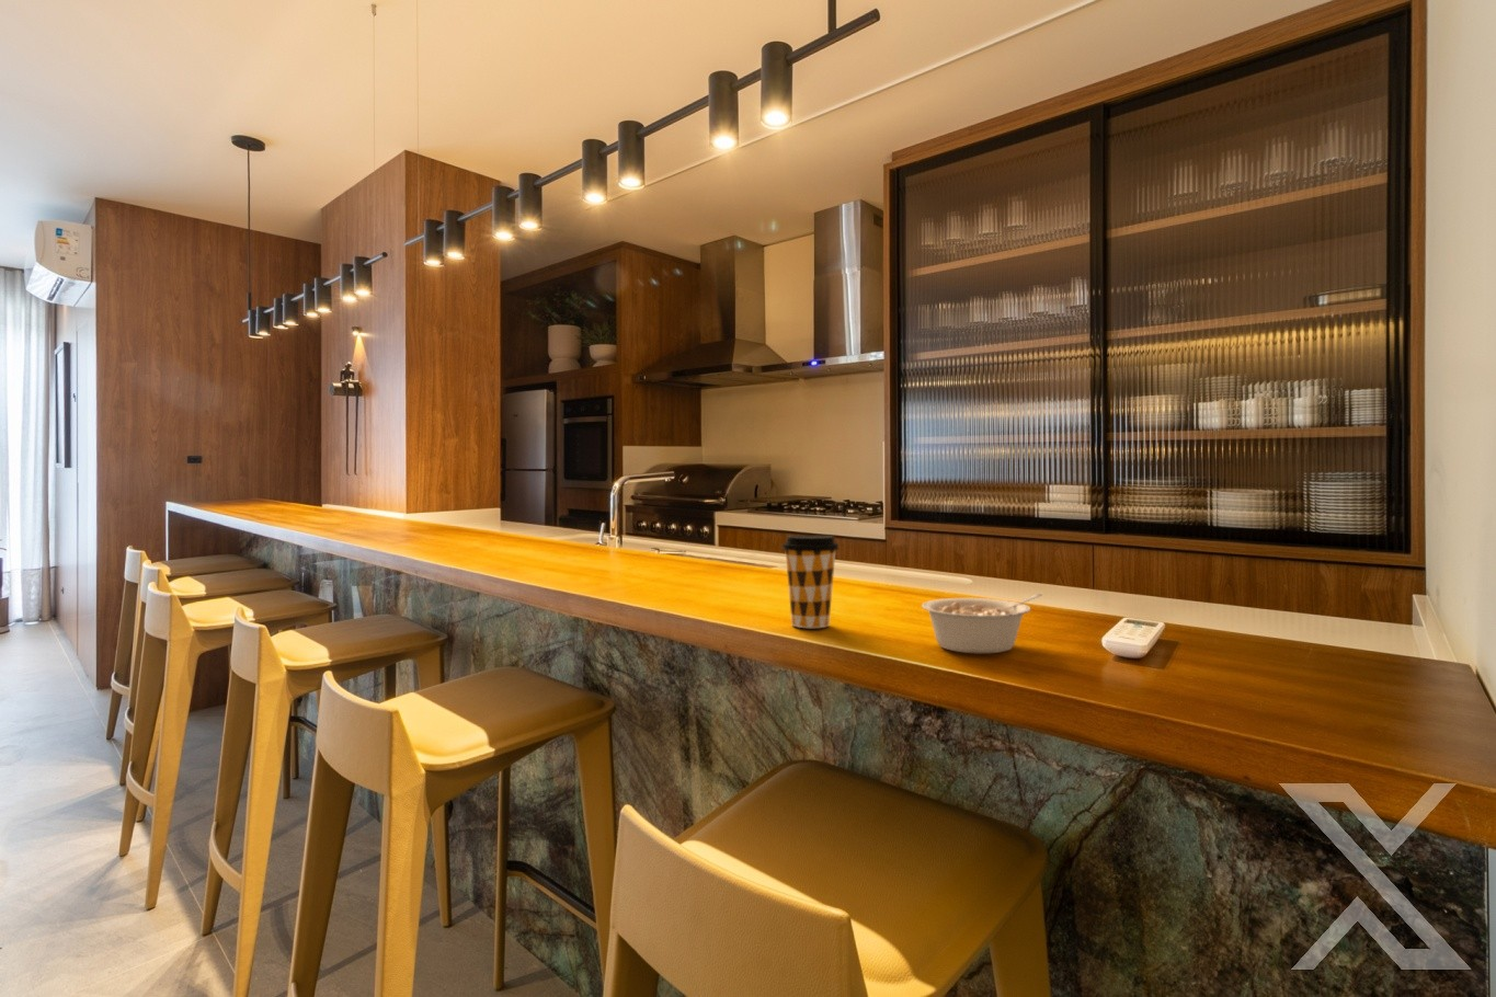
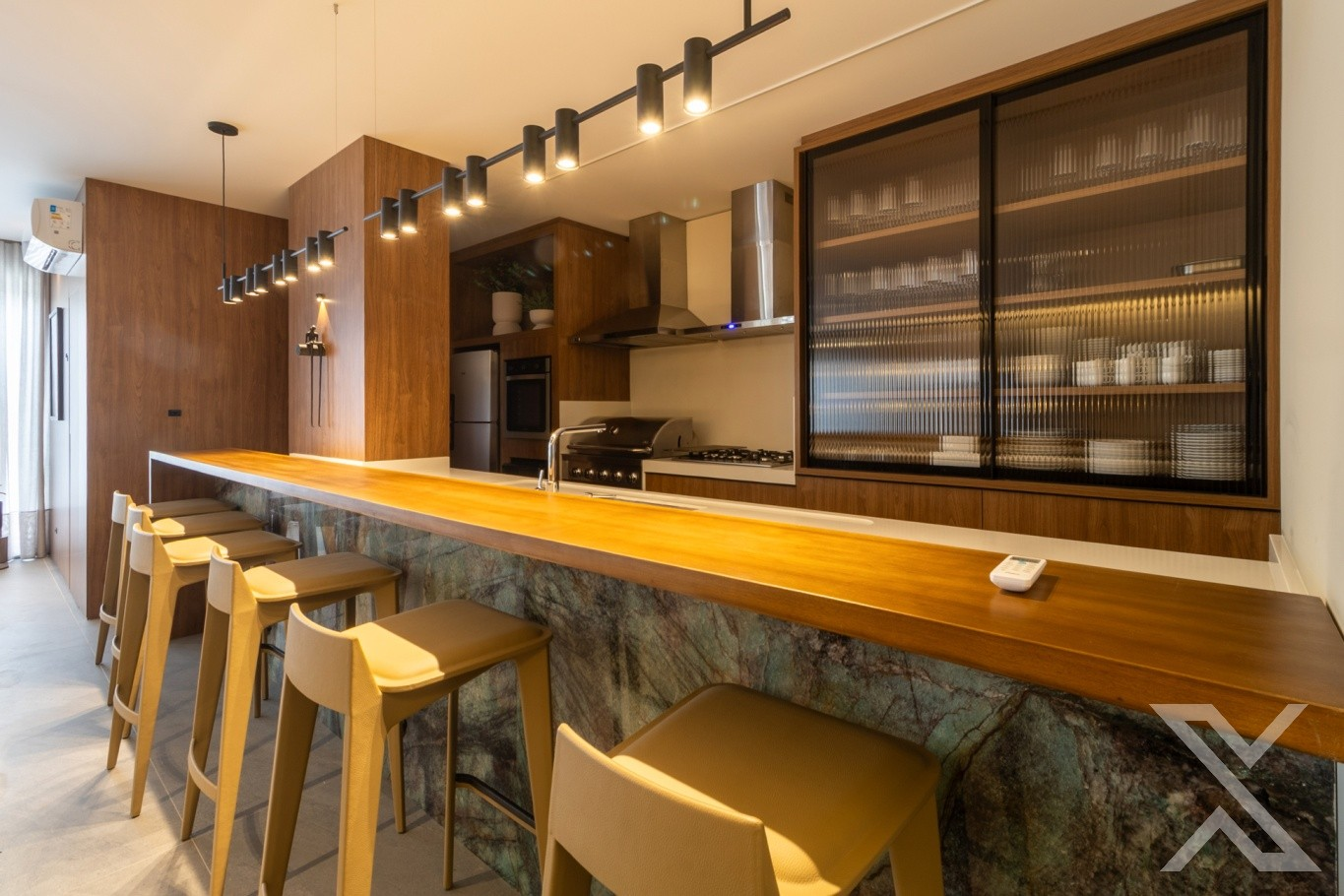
- coffee cup [780,534,839,629]
- legume [921,593,1043,654]
